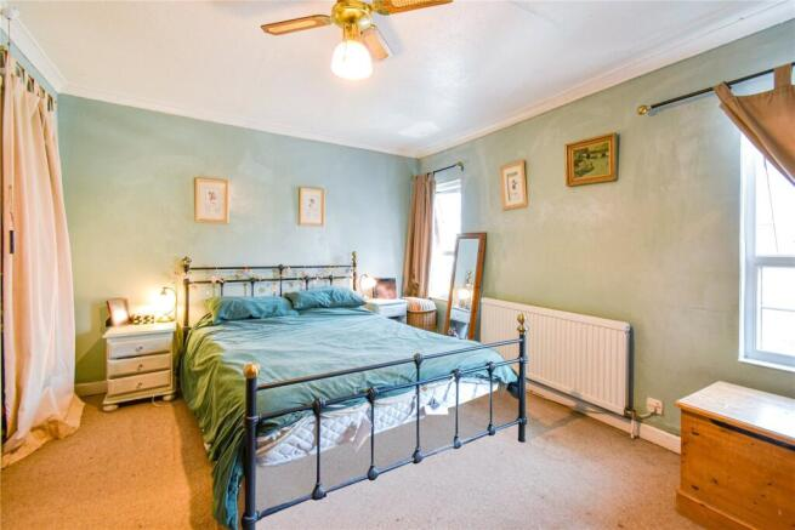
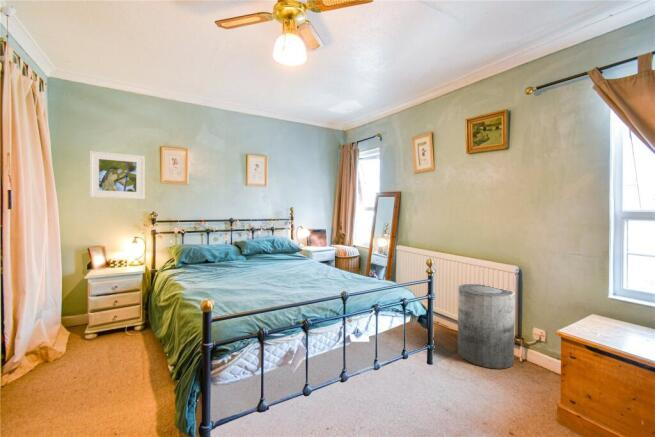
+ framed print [89,150,146,200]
+ trash can [457,283,516,370]
